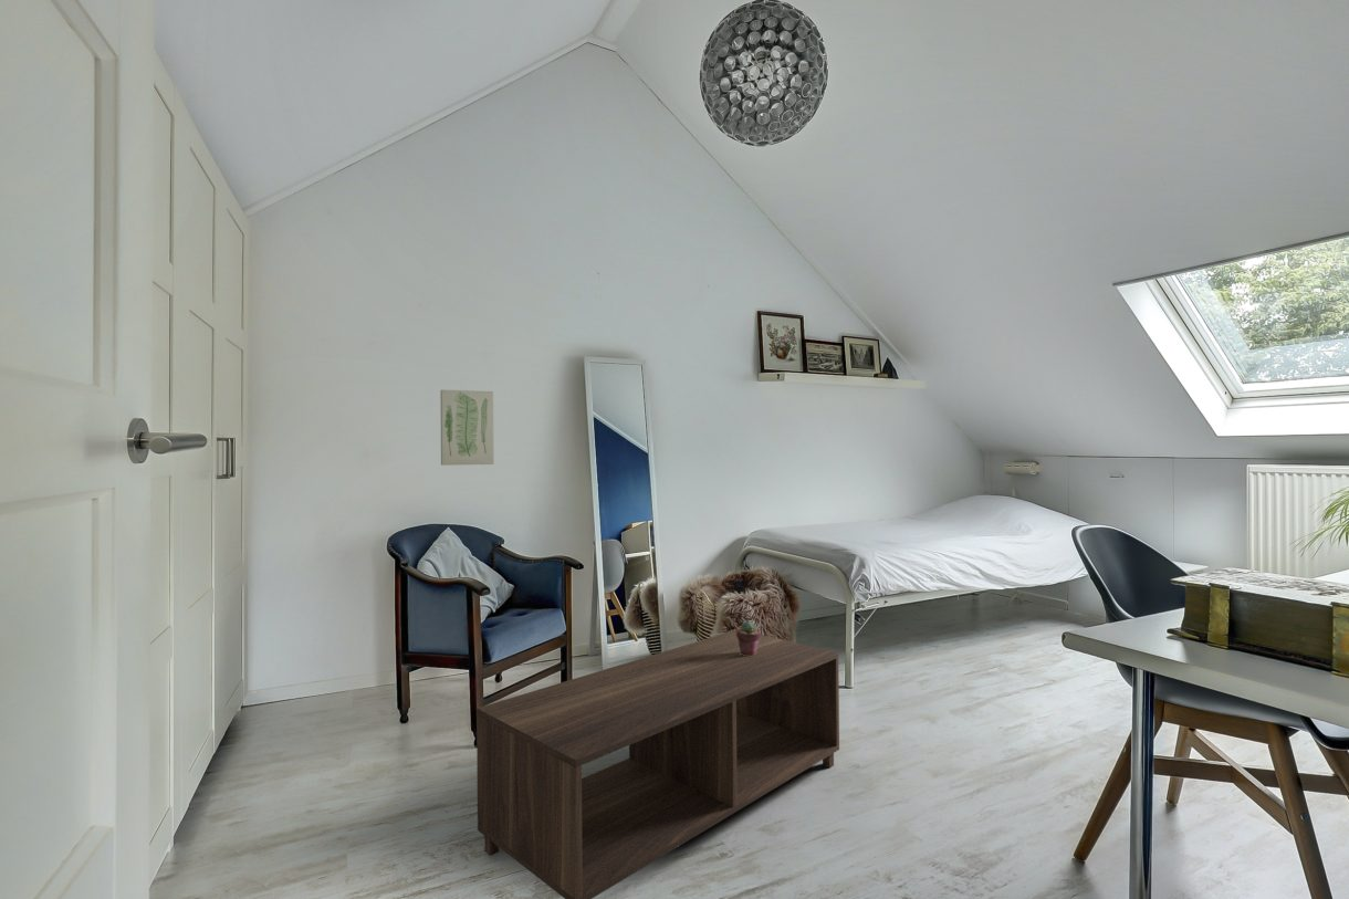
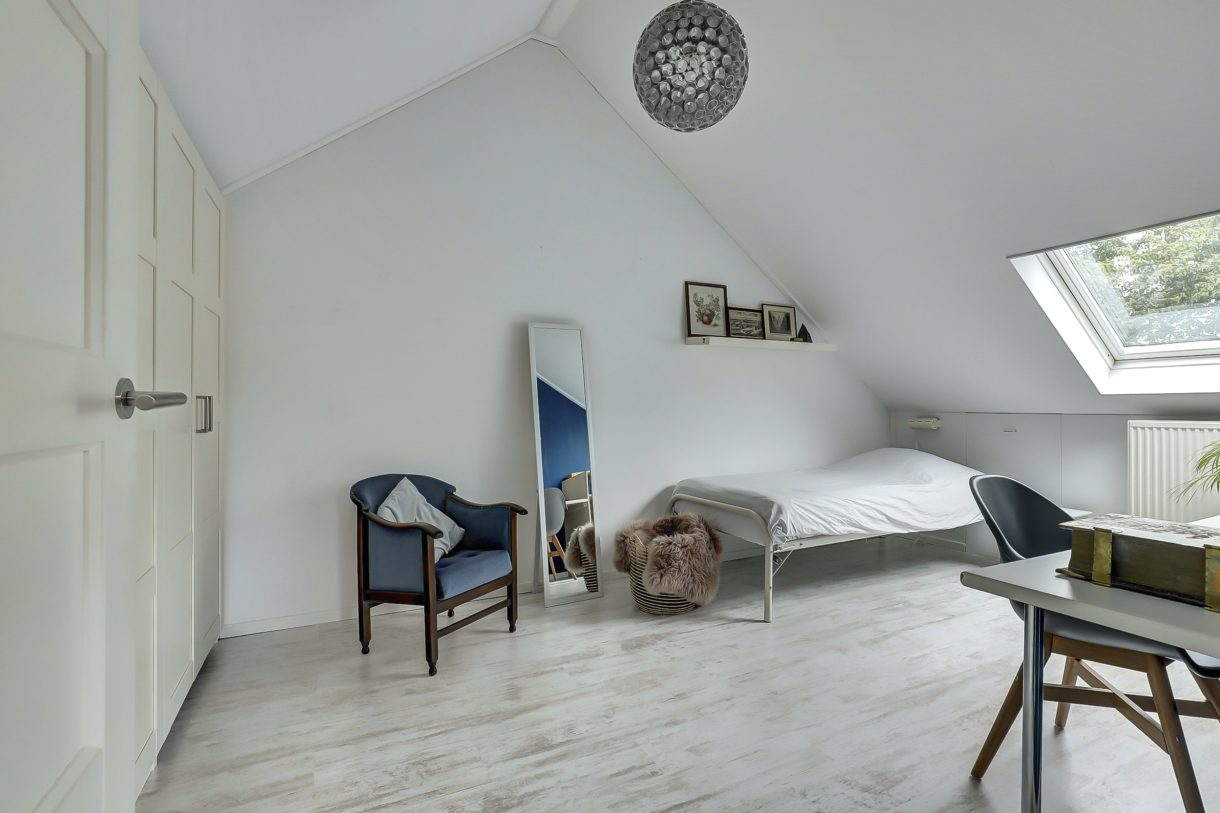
- wall art [439,389,495,467]
- potted succulent [735,619,762,656]
- coffee table [475,629,840,899]
